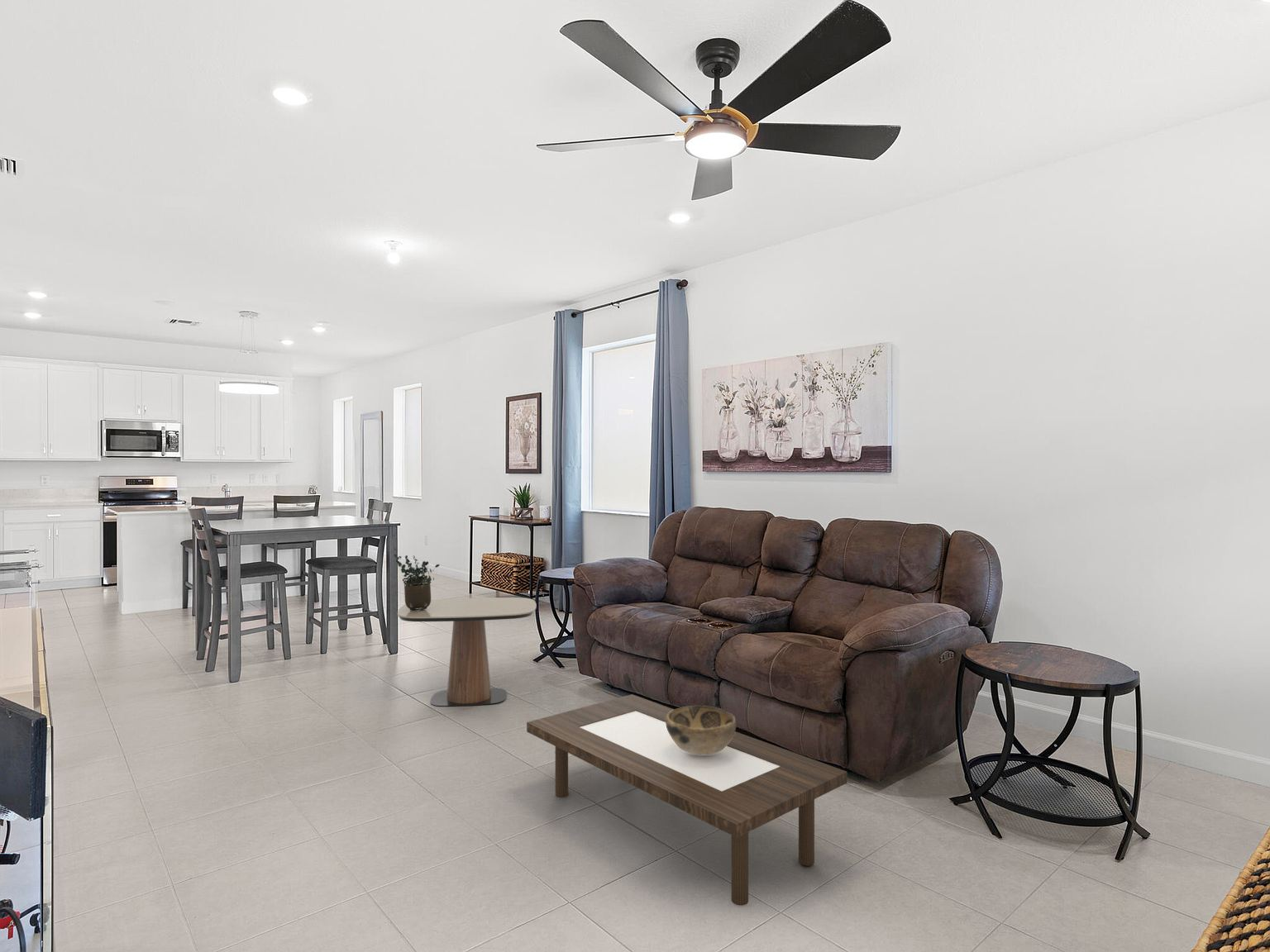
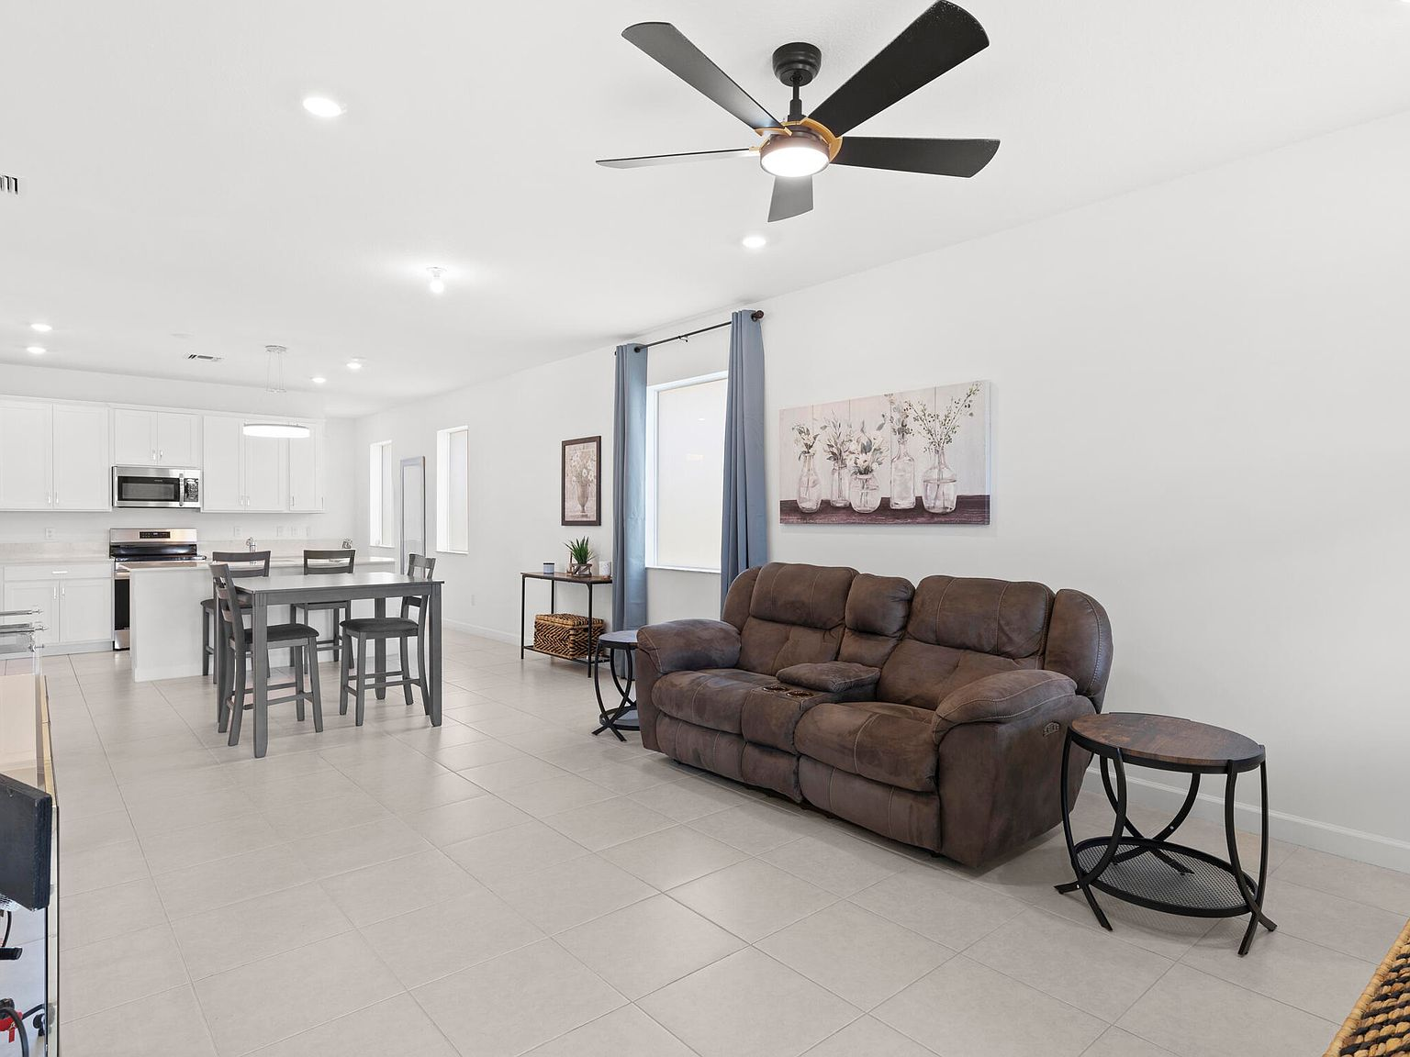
- potted plant [393,547,440,611]
- side table [397,597,537,707]
- decorative bowl [666,705,738,755]
- coffee table [526,693,847,907]
